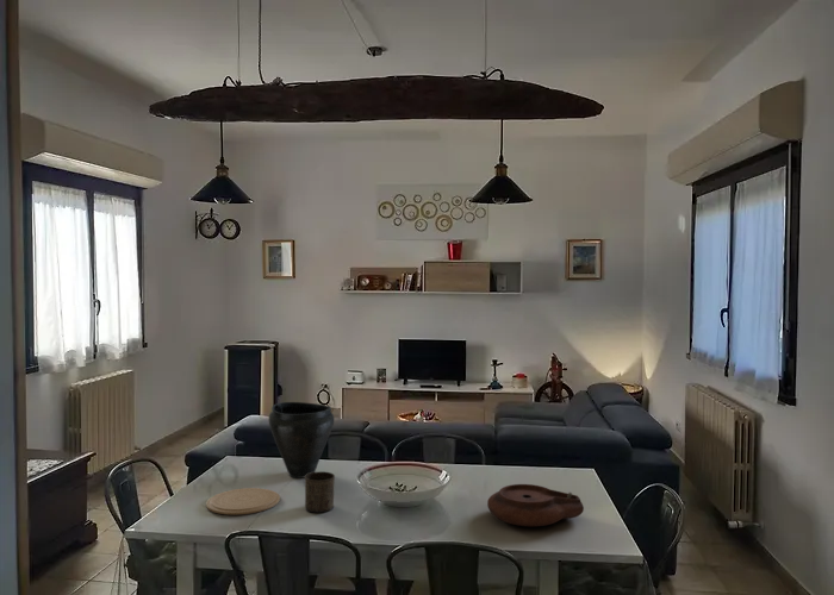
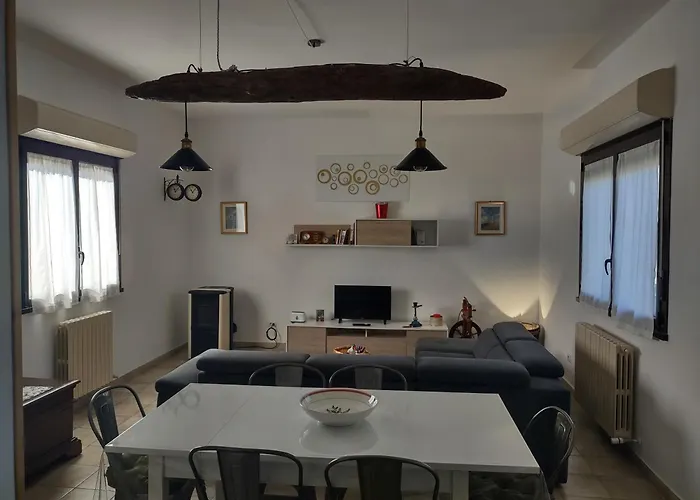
- plate [486,483,585,527]
- cup [304,471,336,514]
- vase [268,401,336,480]
- plate [205,487,281,516]
